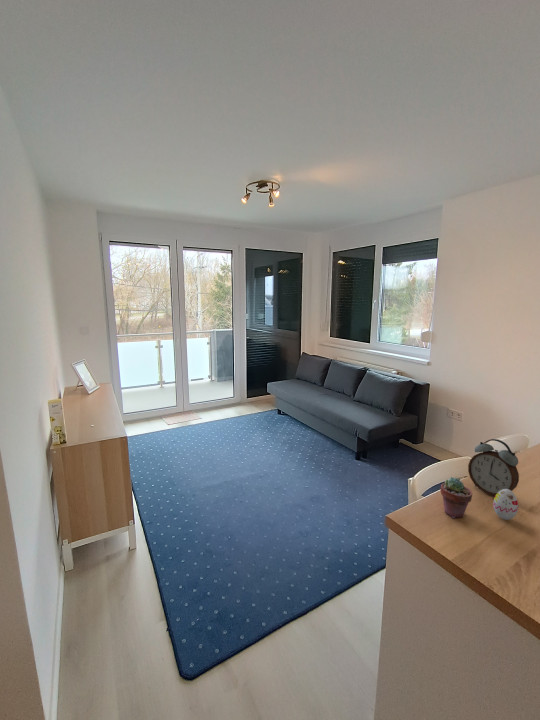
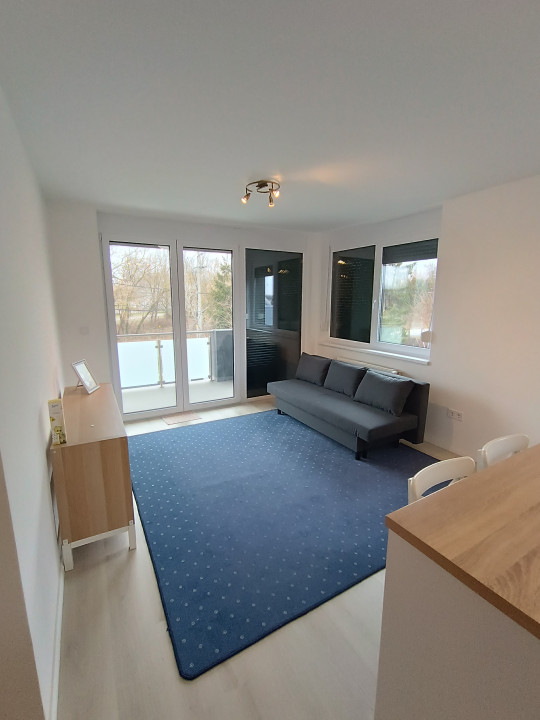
- potted succulent [439,476,473,519]
- alarm clock [467,438,520,497]
- decorative egg [492,489,519,521]
